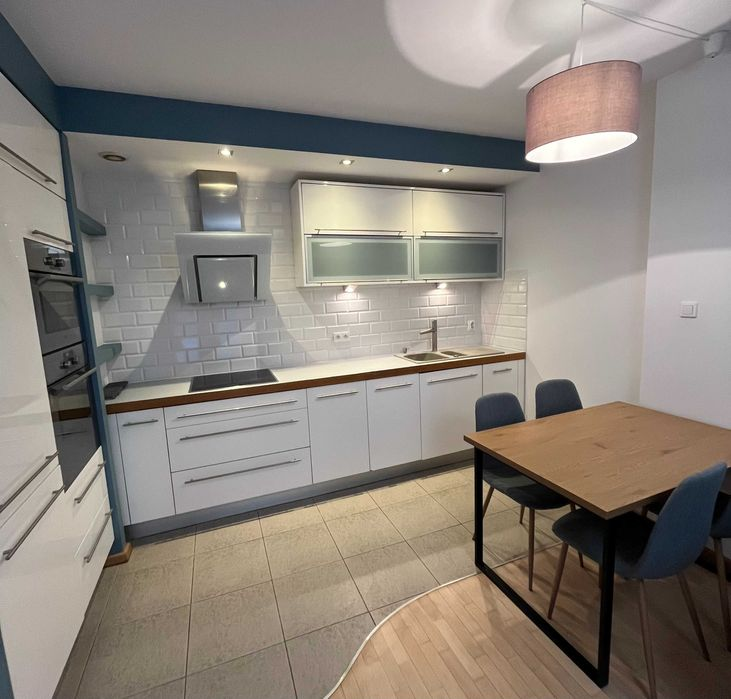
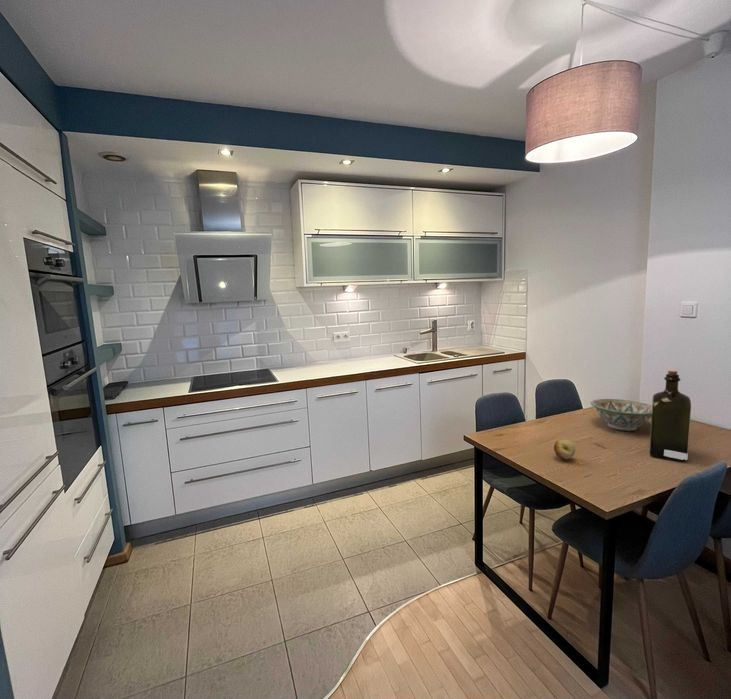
+ decorative bowl [590,398,652,432]
+ liquor [649,369,692,462]
+ fruit [553,439,577,460]
